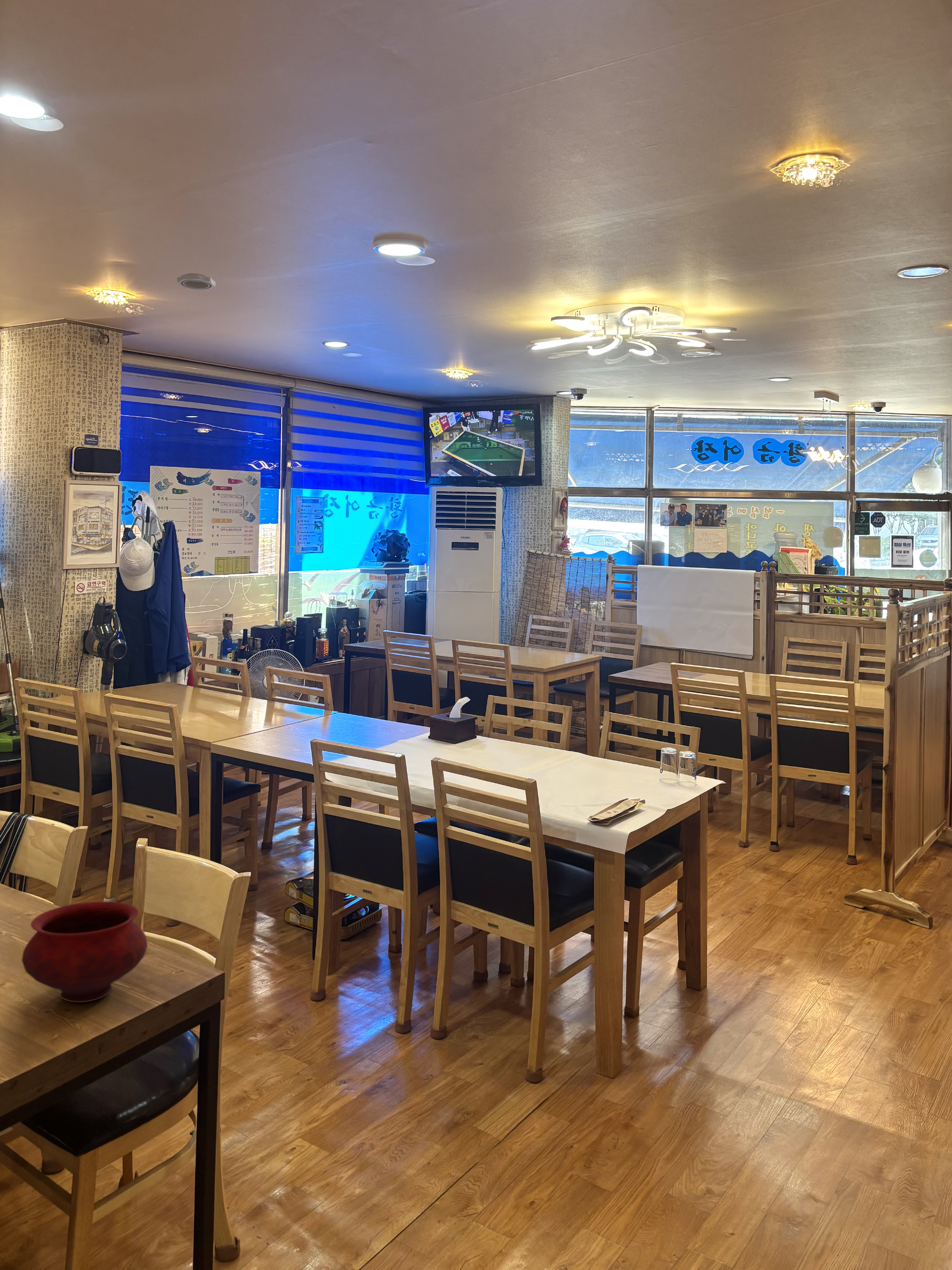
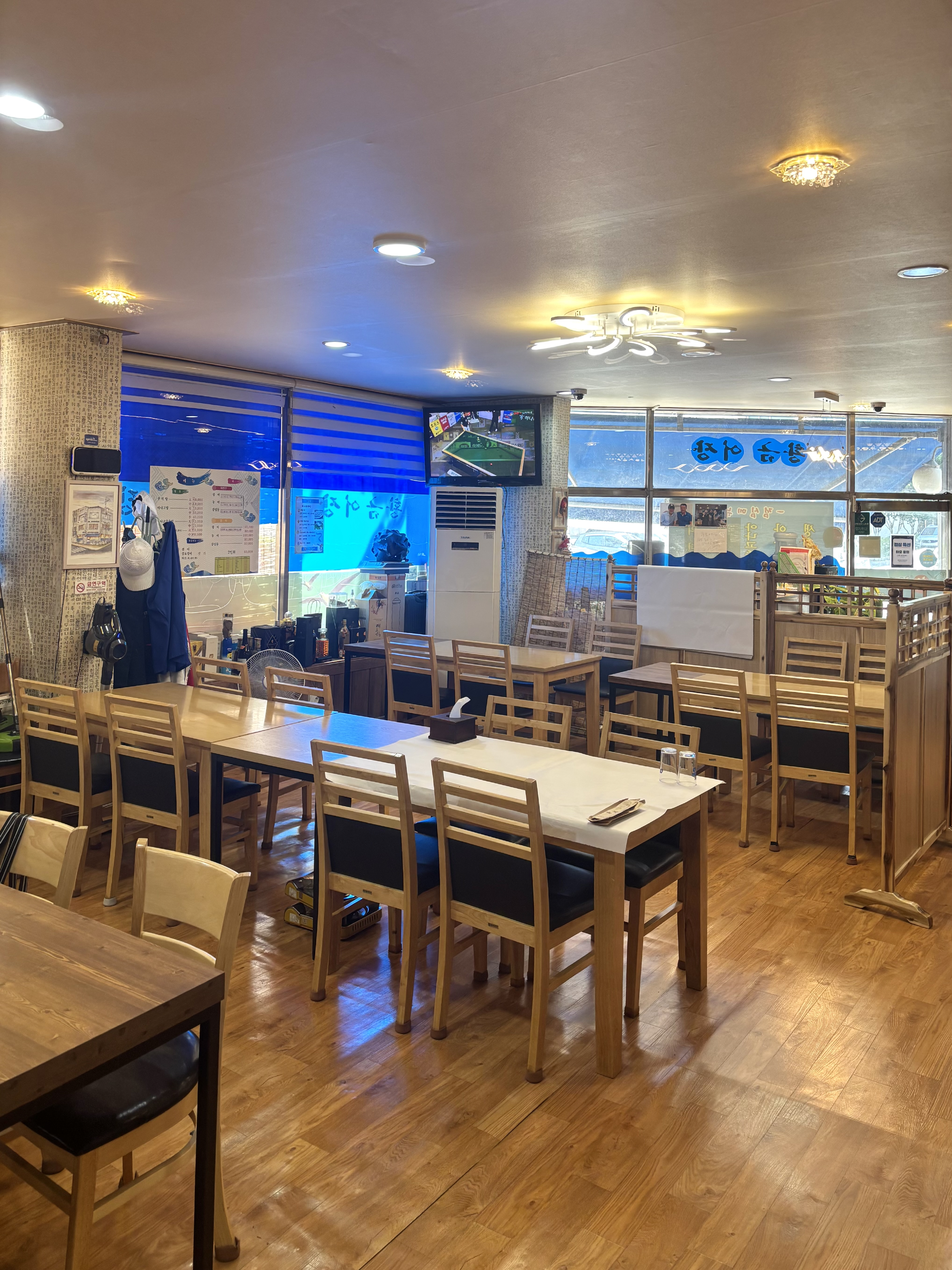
- bowl [21,901,148,1003]
- smoke detector [177,273,216,291]
